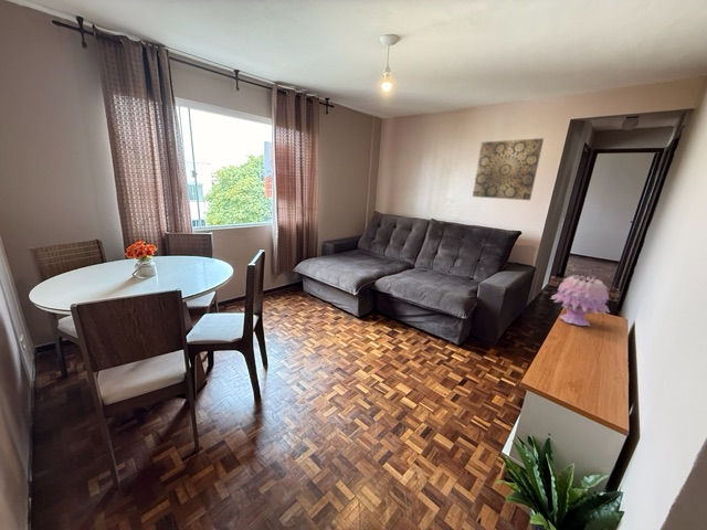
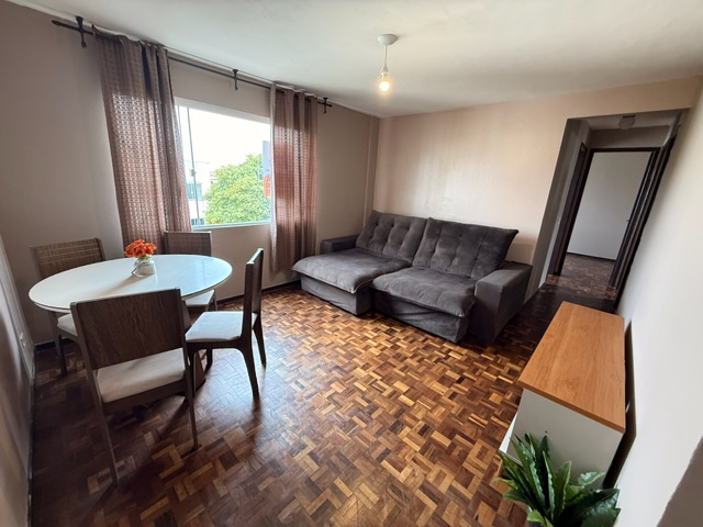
- wall art [472,137,545,201]
- decorative vase [549,274,611,327]
